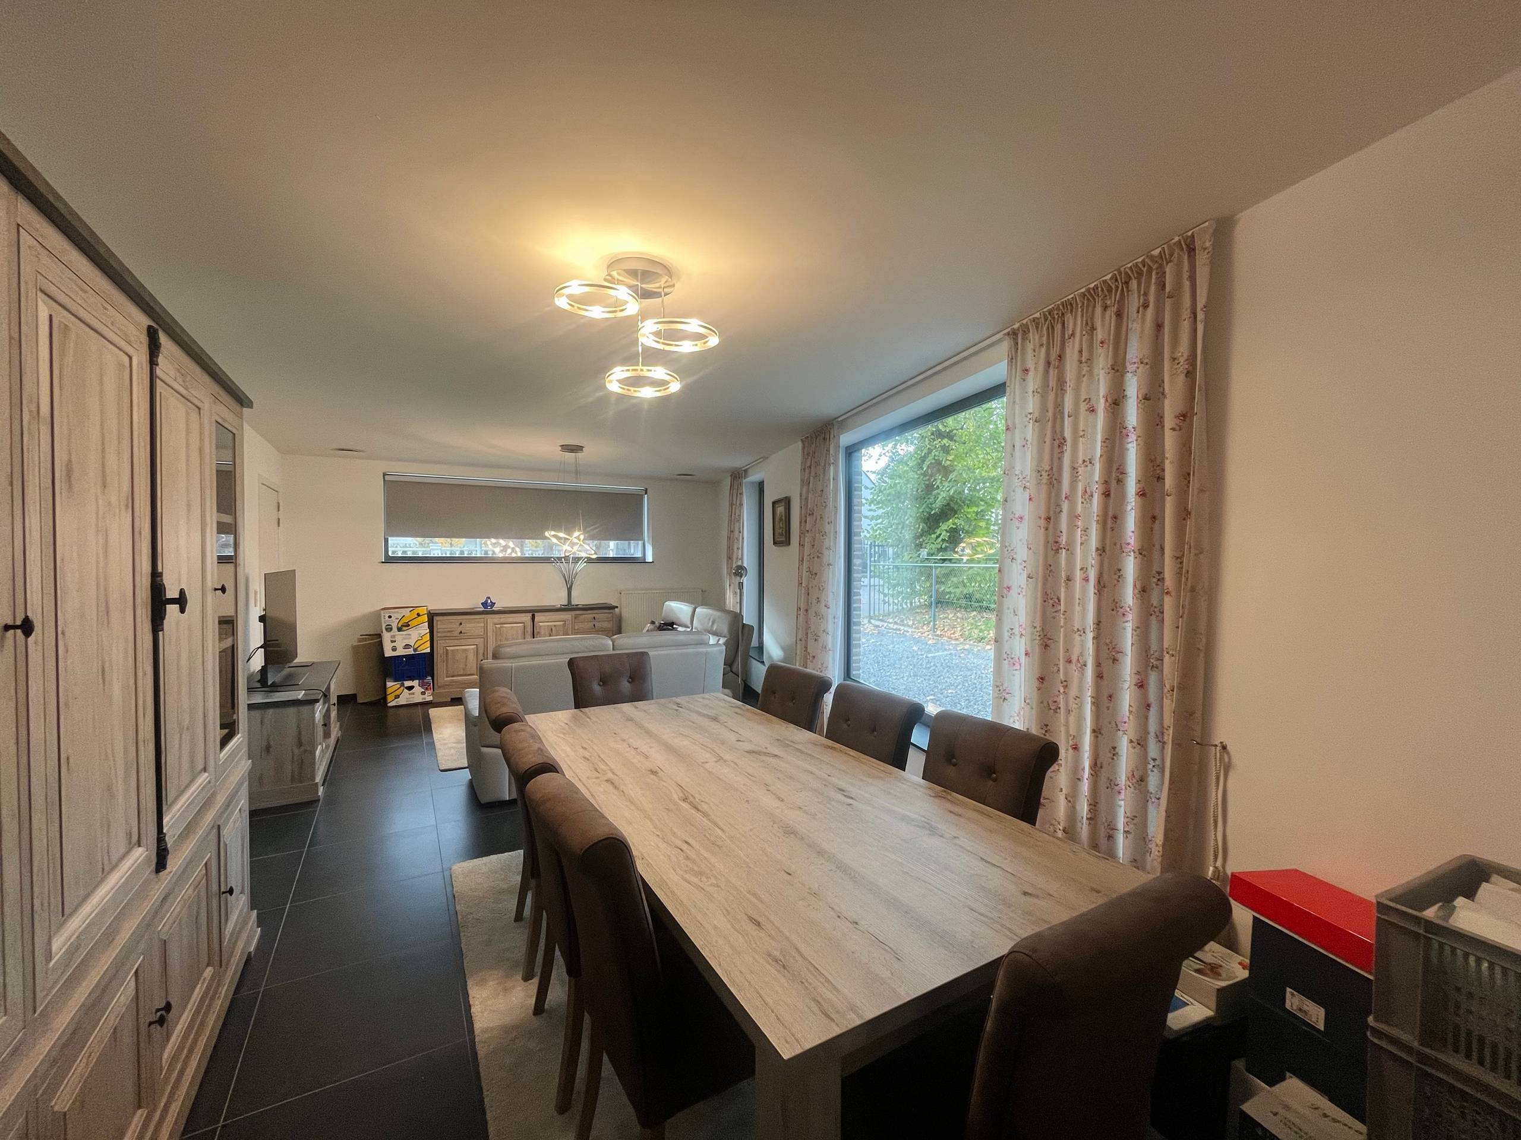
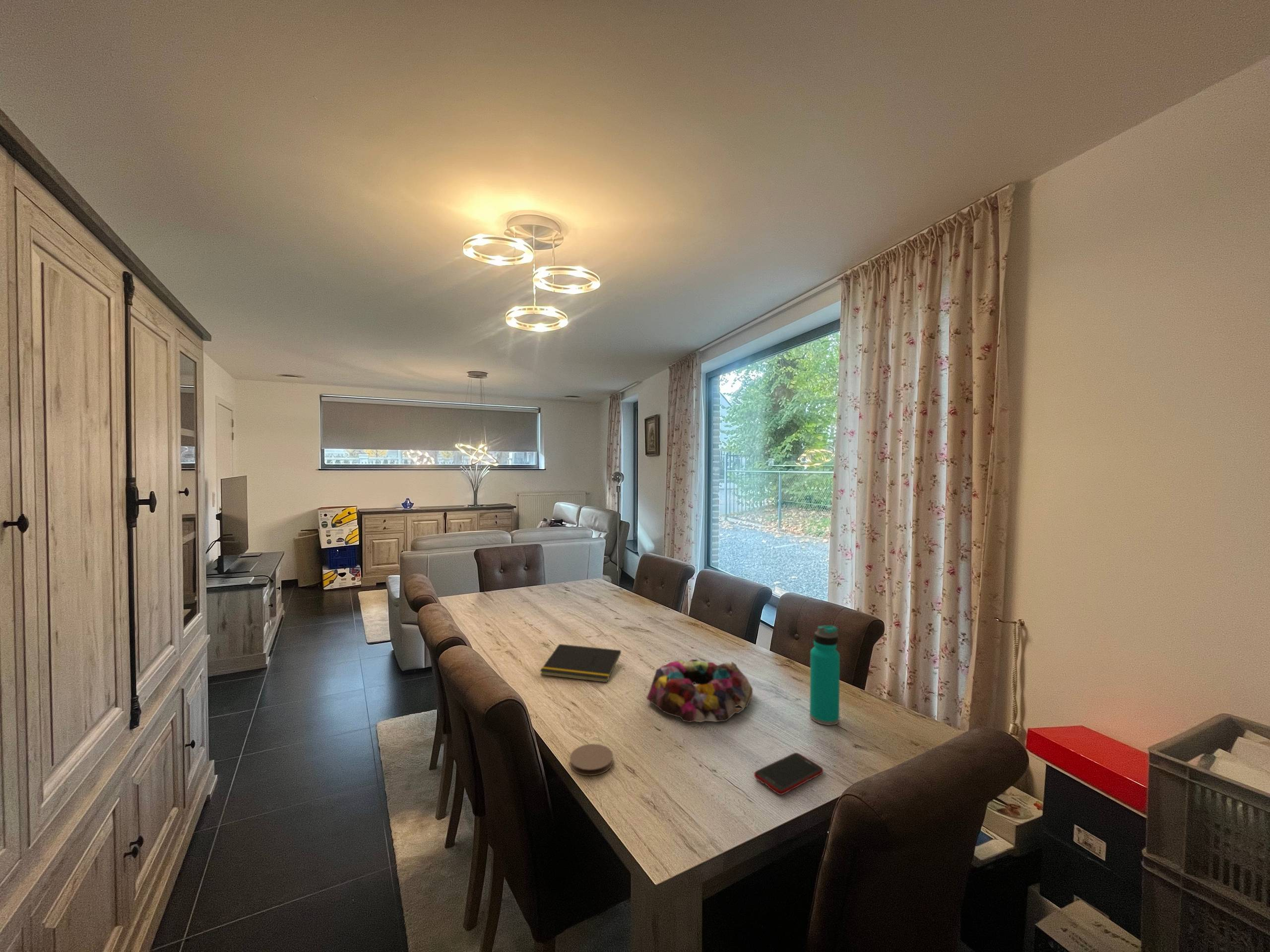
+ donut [646,659,753,723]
+ cell phone [754,752,824,795]
+ notepad [539,644,622,683]
+ water bottle [809,625,840,726]
+ coaster [570,743,614,776]
